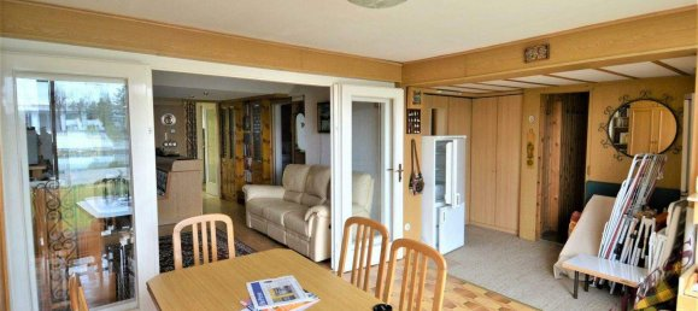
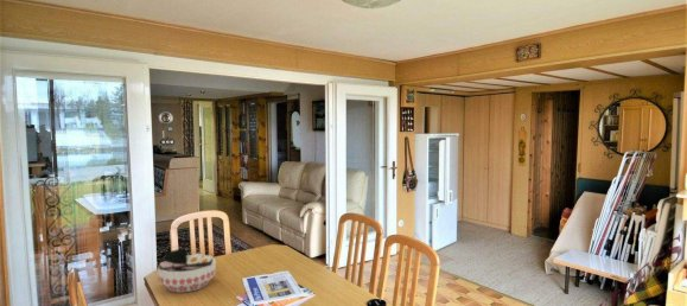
+ bowl [157,247,217,293]
